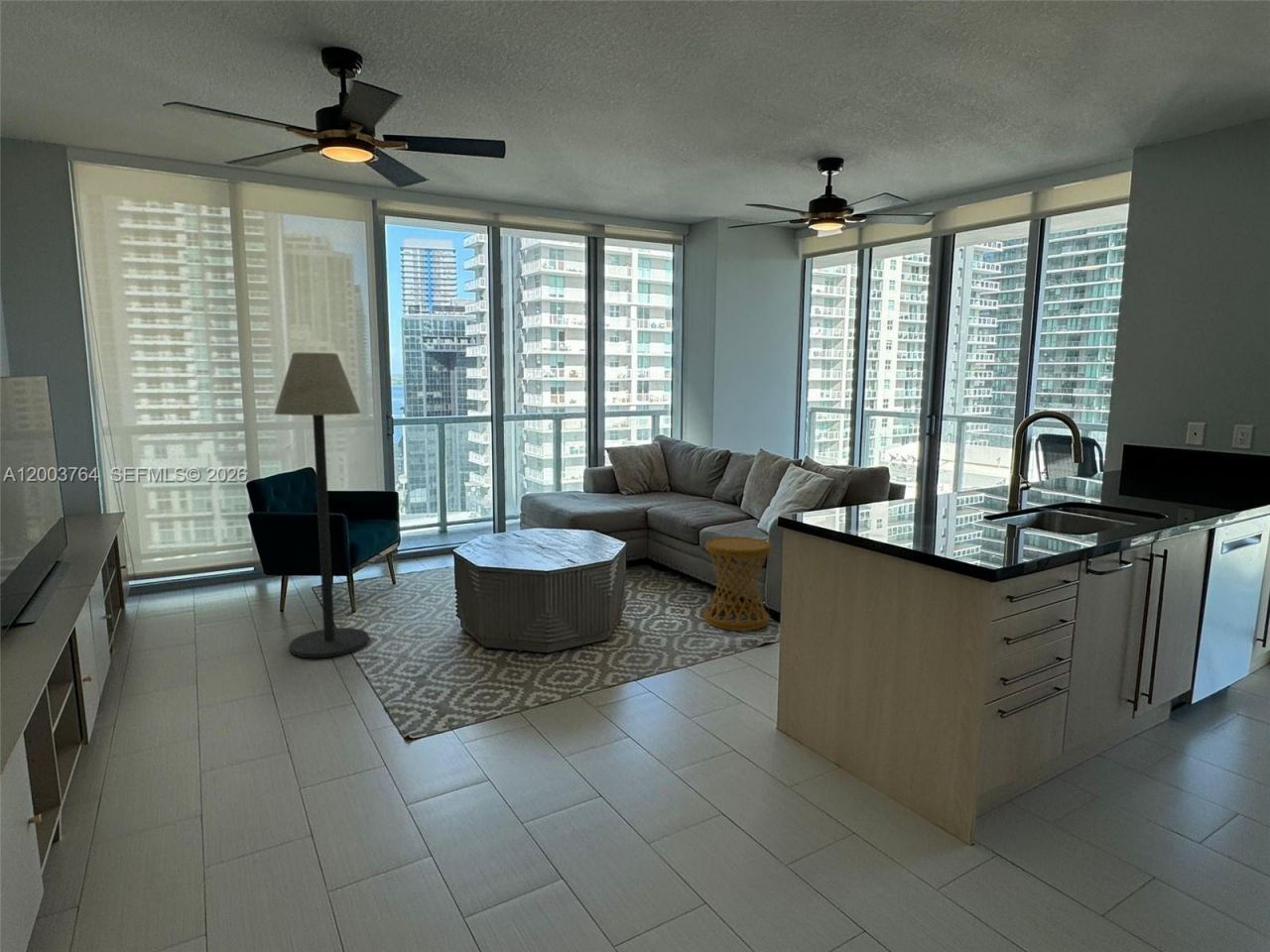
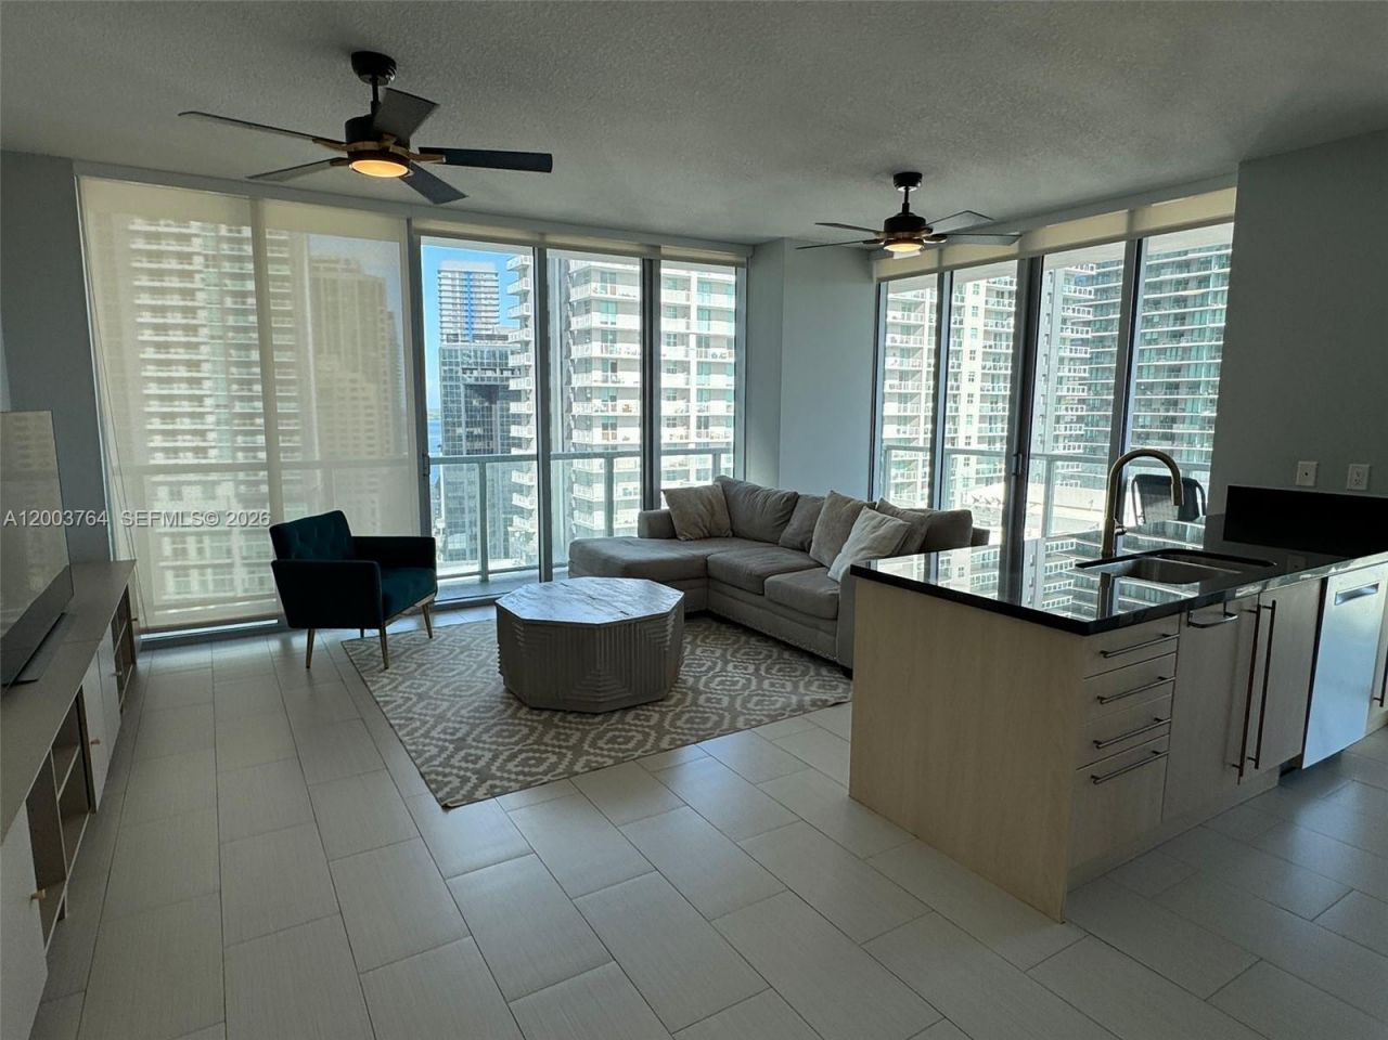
- floor lamp [273,352,370,659]
- side table [703,535,772,632]
